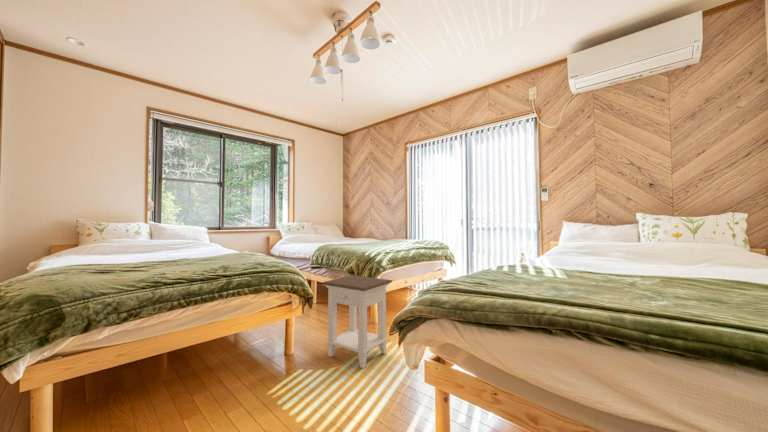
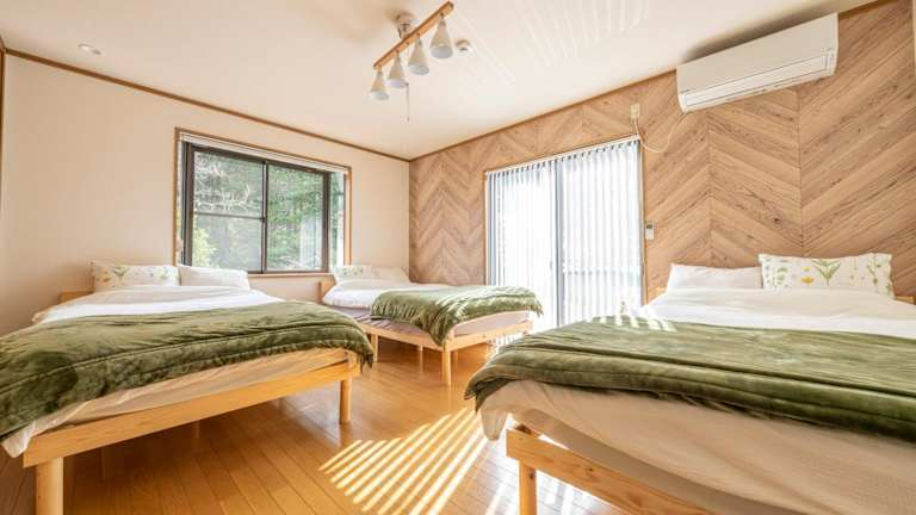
- nightstand [321,274,393,369]
